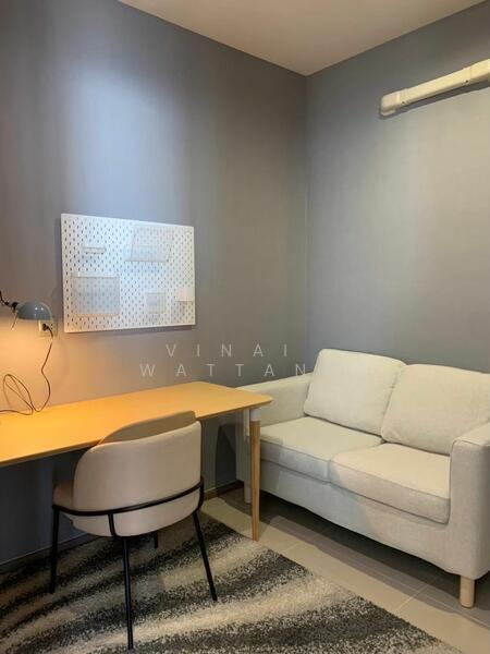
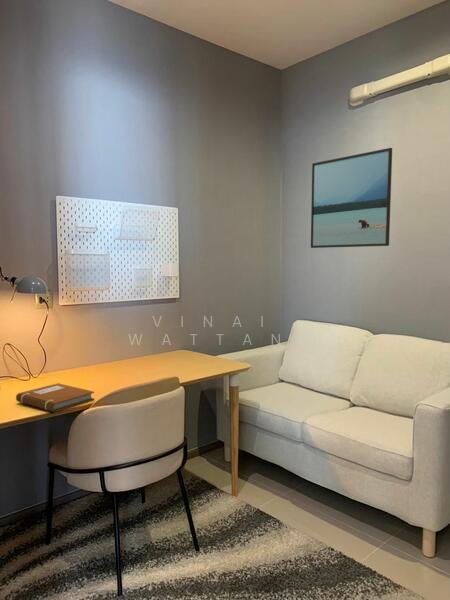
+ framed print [310,147,393,249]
+ notebook [15,382,95,413]
